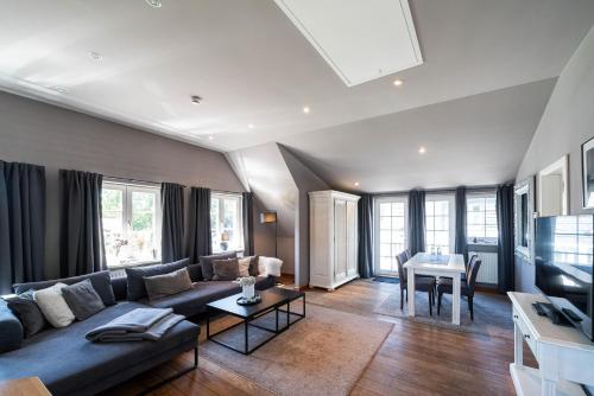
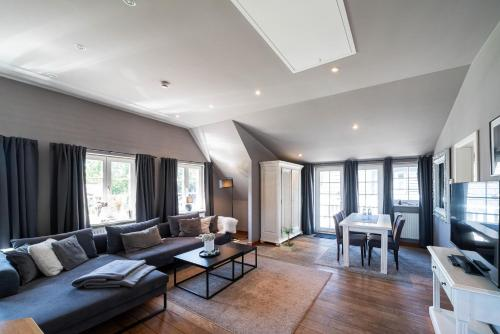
+ potted plant [279,225,297,253]
